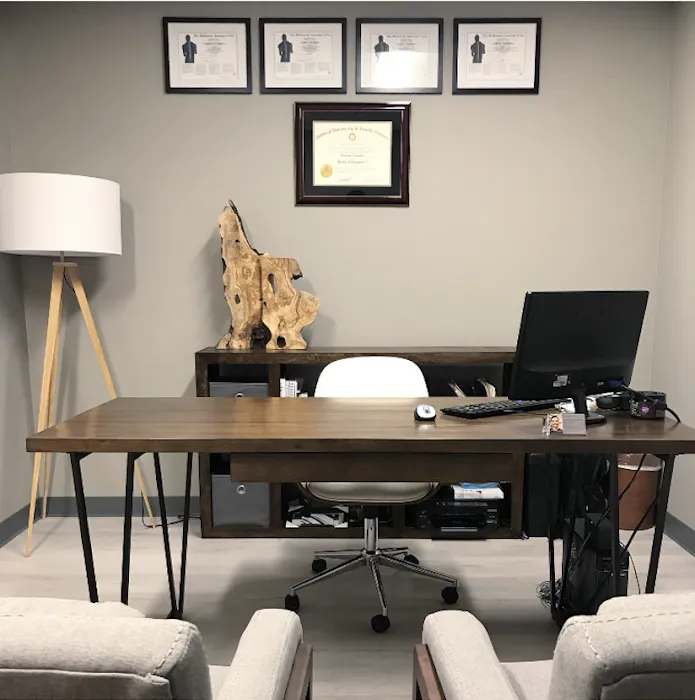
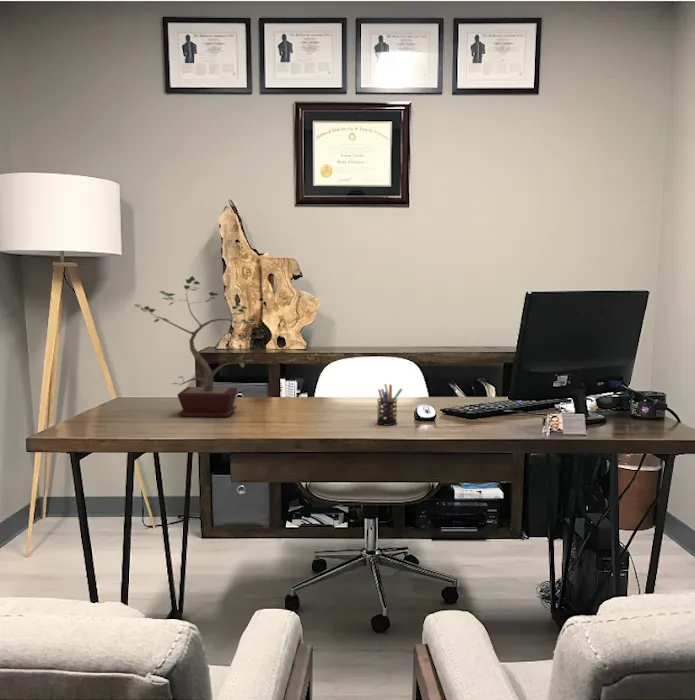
+ potted plant [133,275,257,418]
+ pen holder [376,383,403,427]
